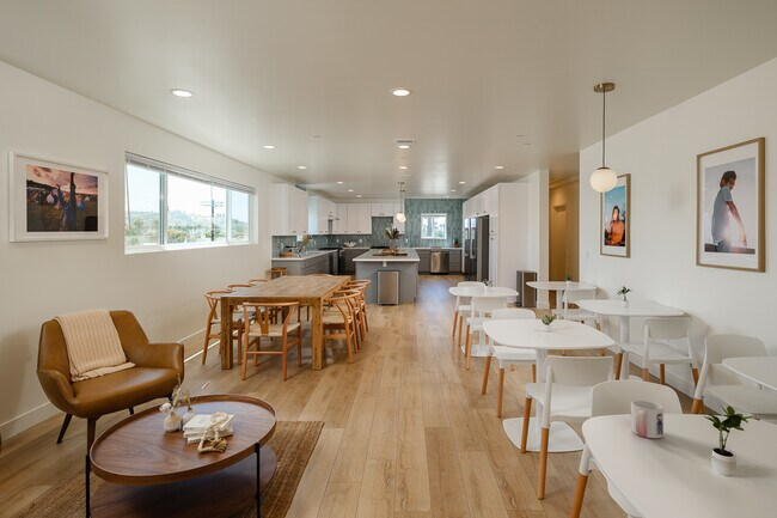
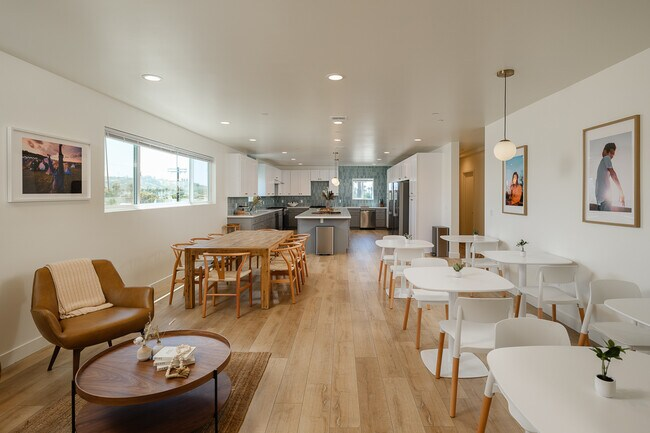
- mug [630,400,665,439]
